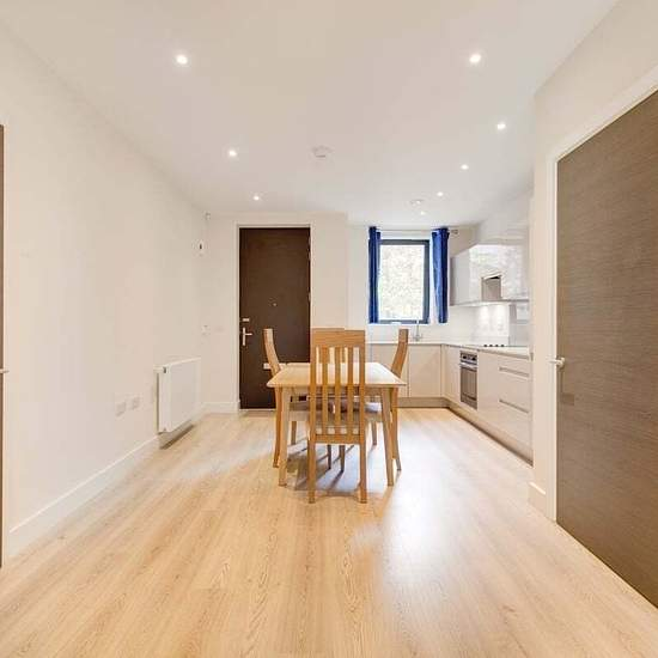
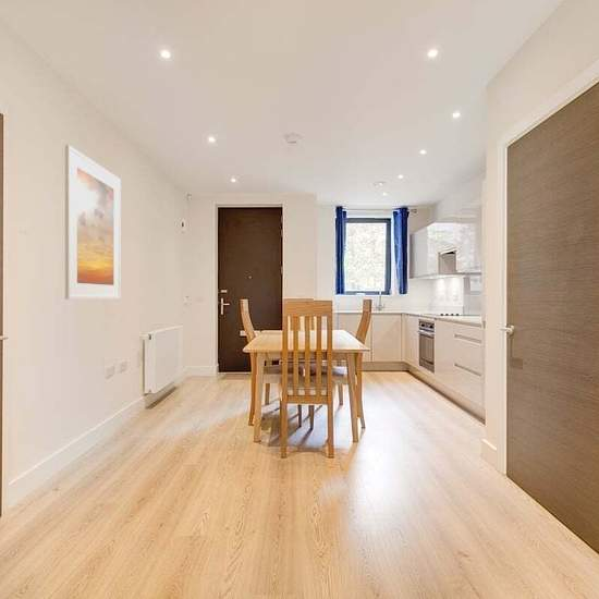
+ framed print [64,144,122,301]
